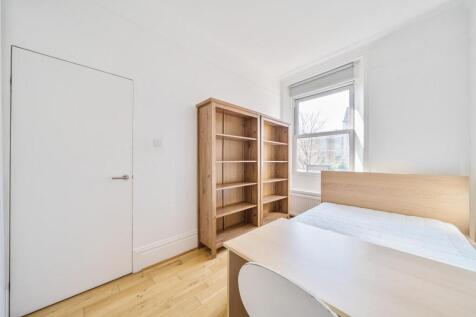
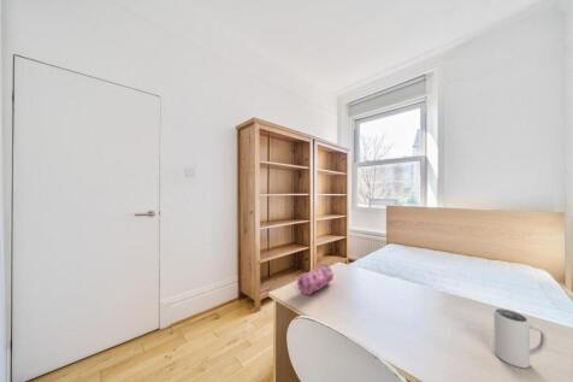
+ pencil case [296,264,335,295]
+ mug [492,307,549,369]
